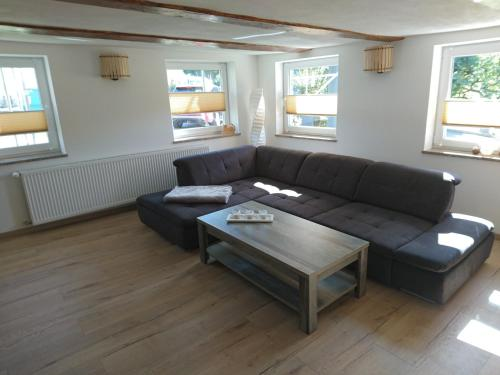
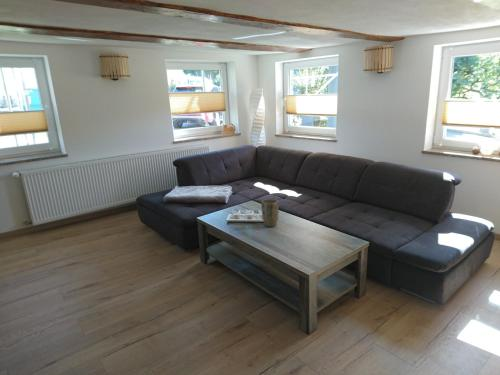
+ plant pot [261,198,280,228]
